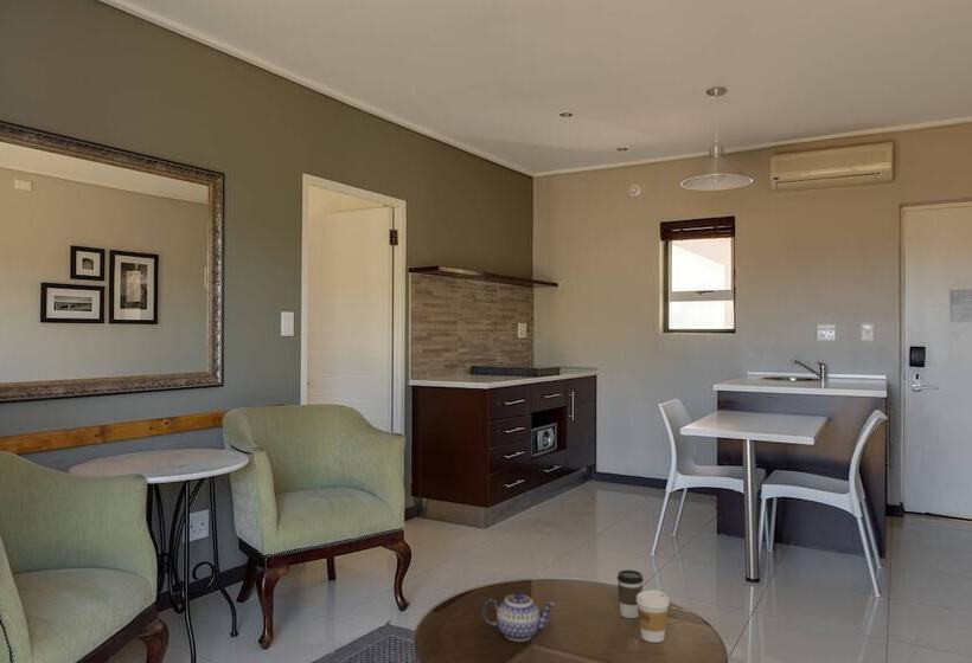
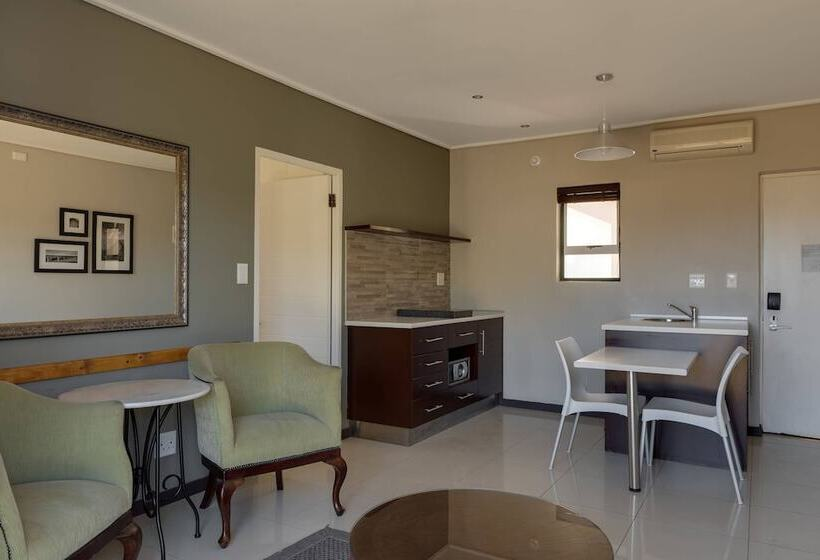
- coffee cup [637,588,671,644]
- coffee cup [616,569,645,619]
- teapot [481,591,556,643]
